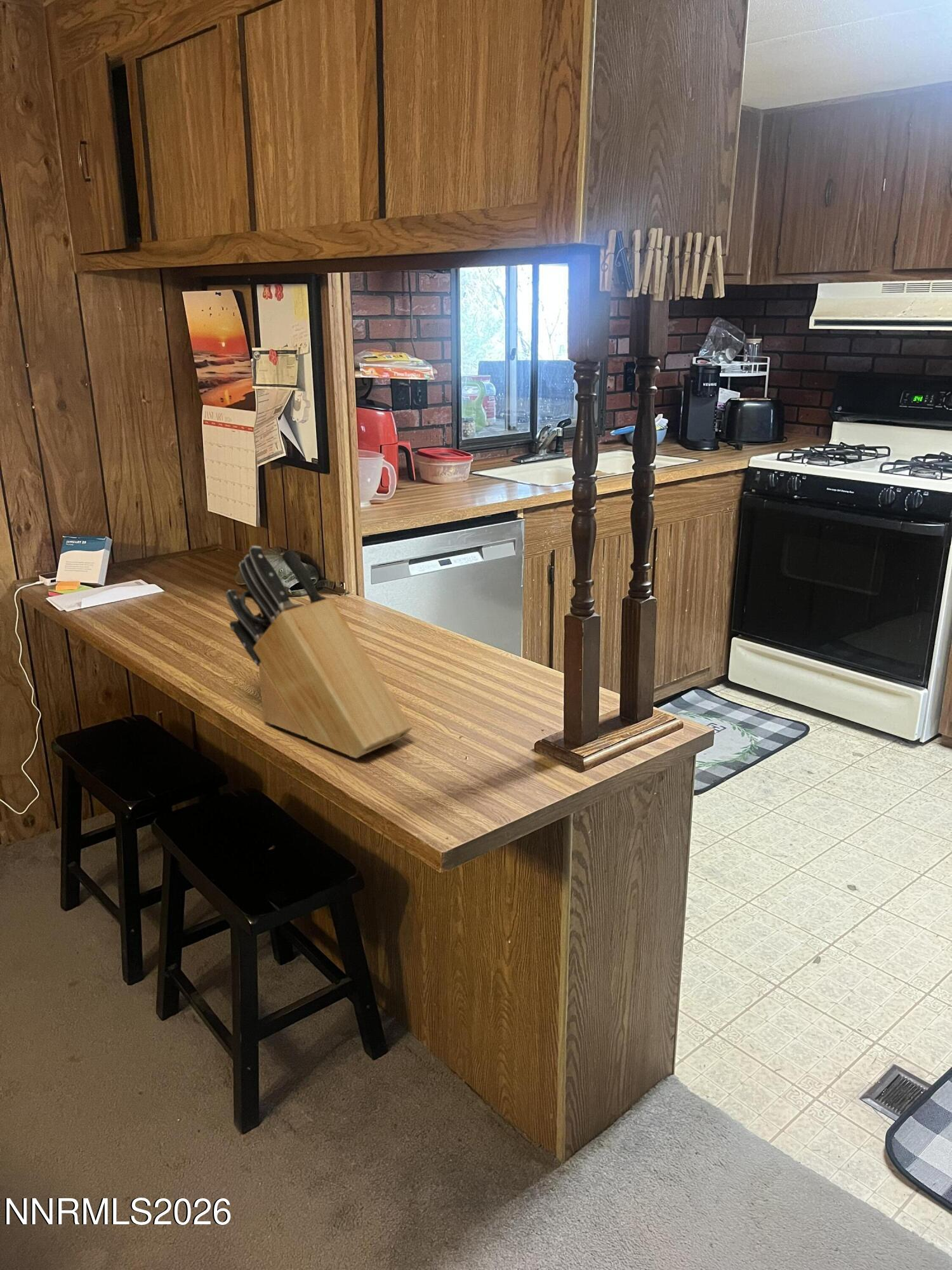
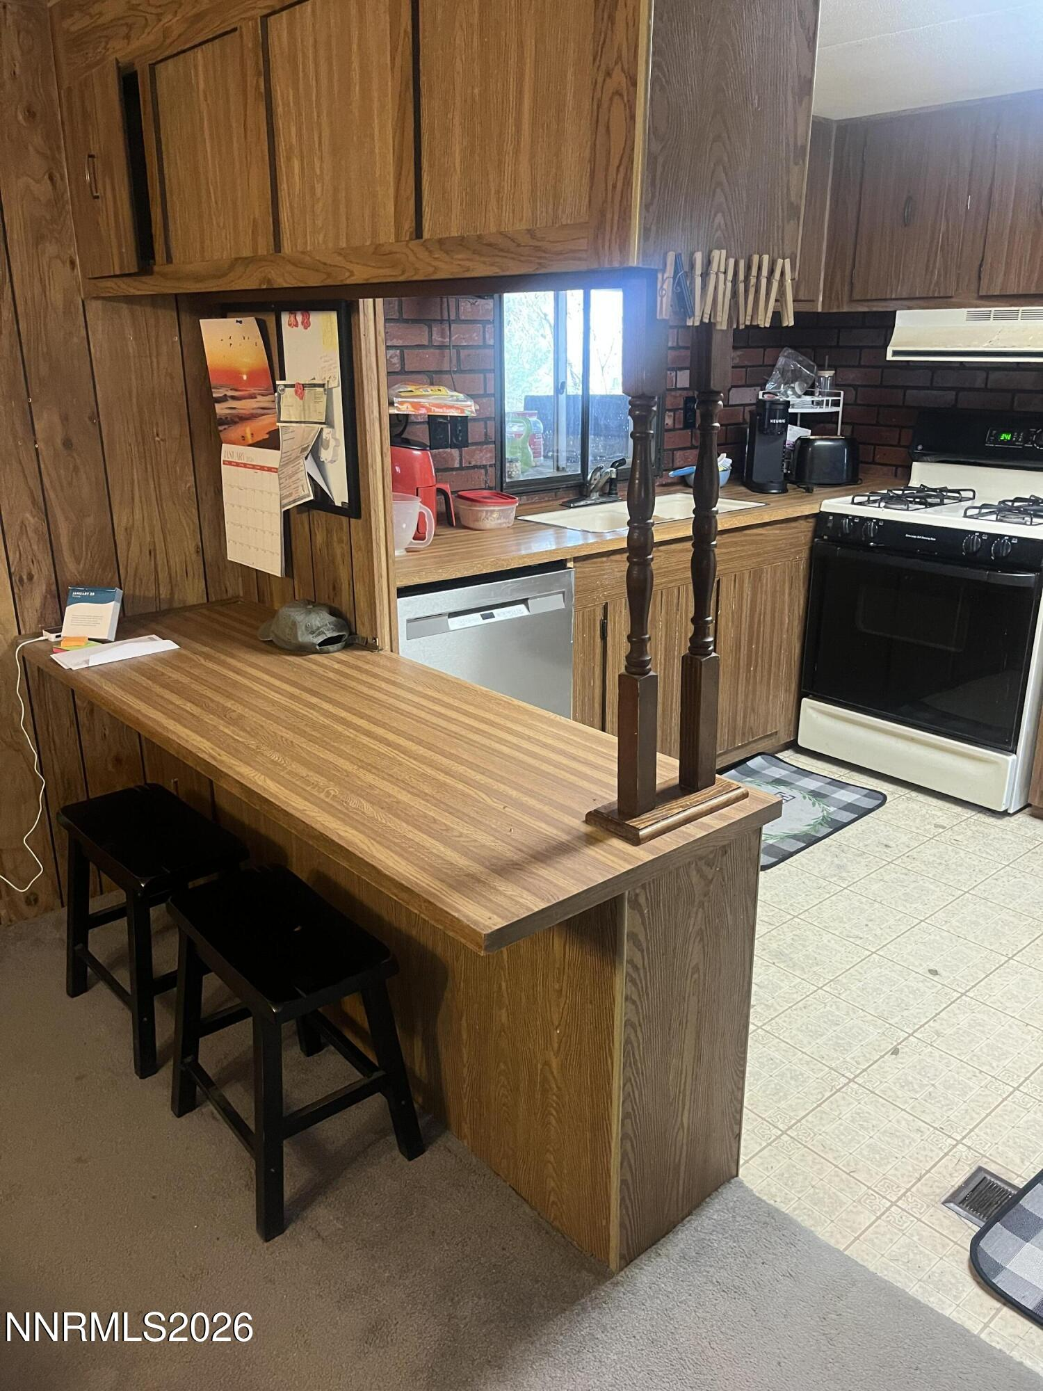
- knife block [225,545,413,759]
